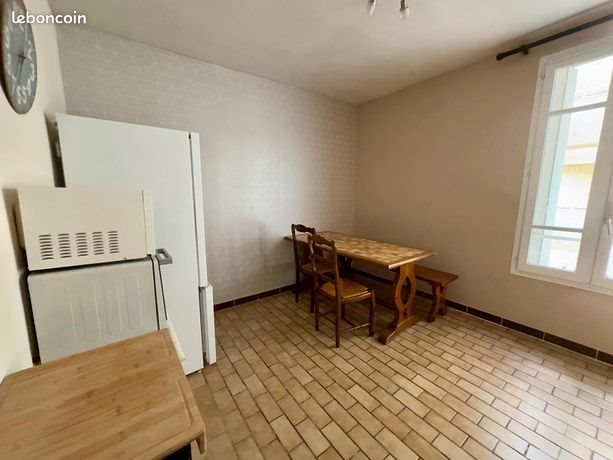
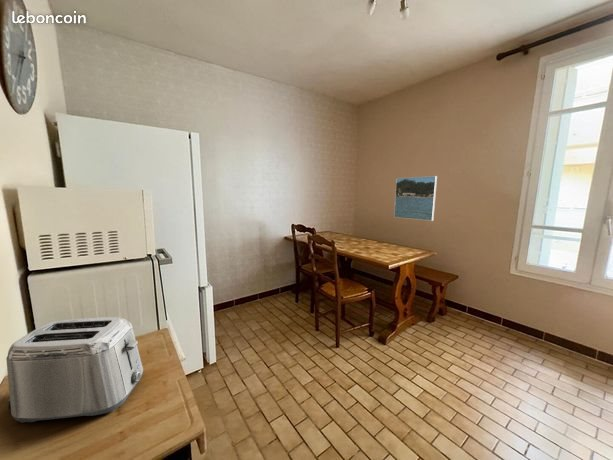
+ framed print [393,175,438,222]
+ toaster [5,316,144,424]
